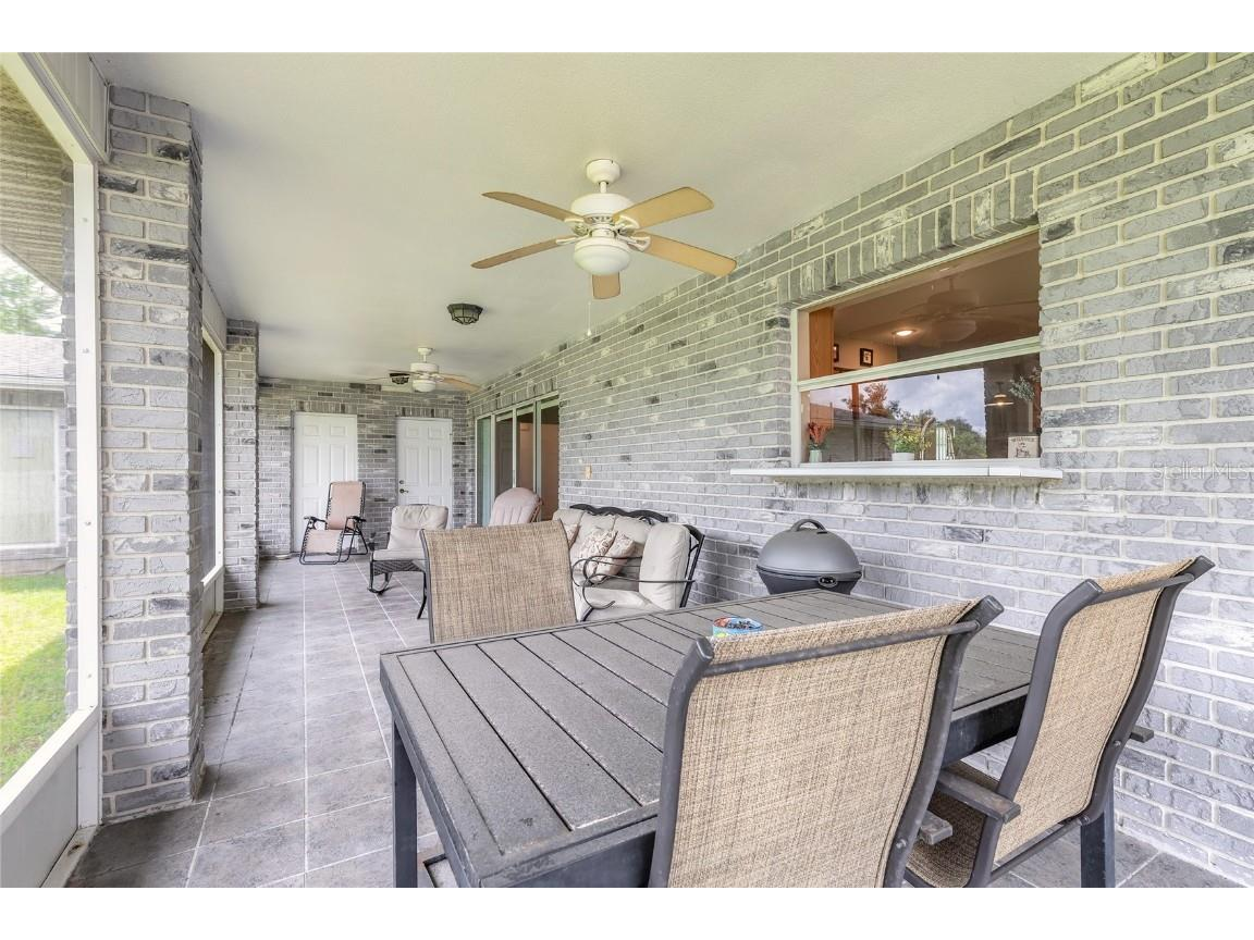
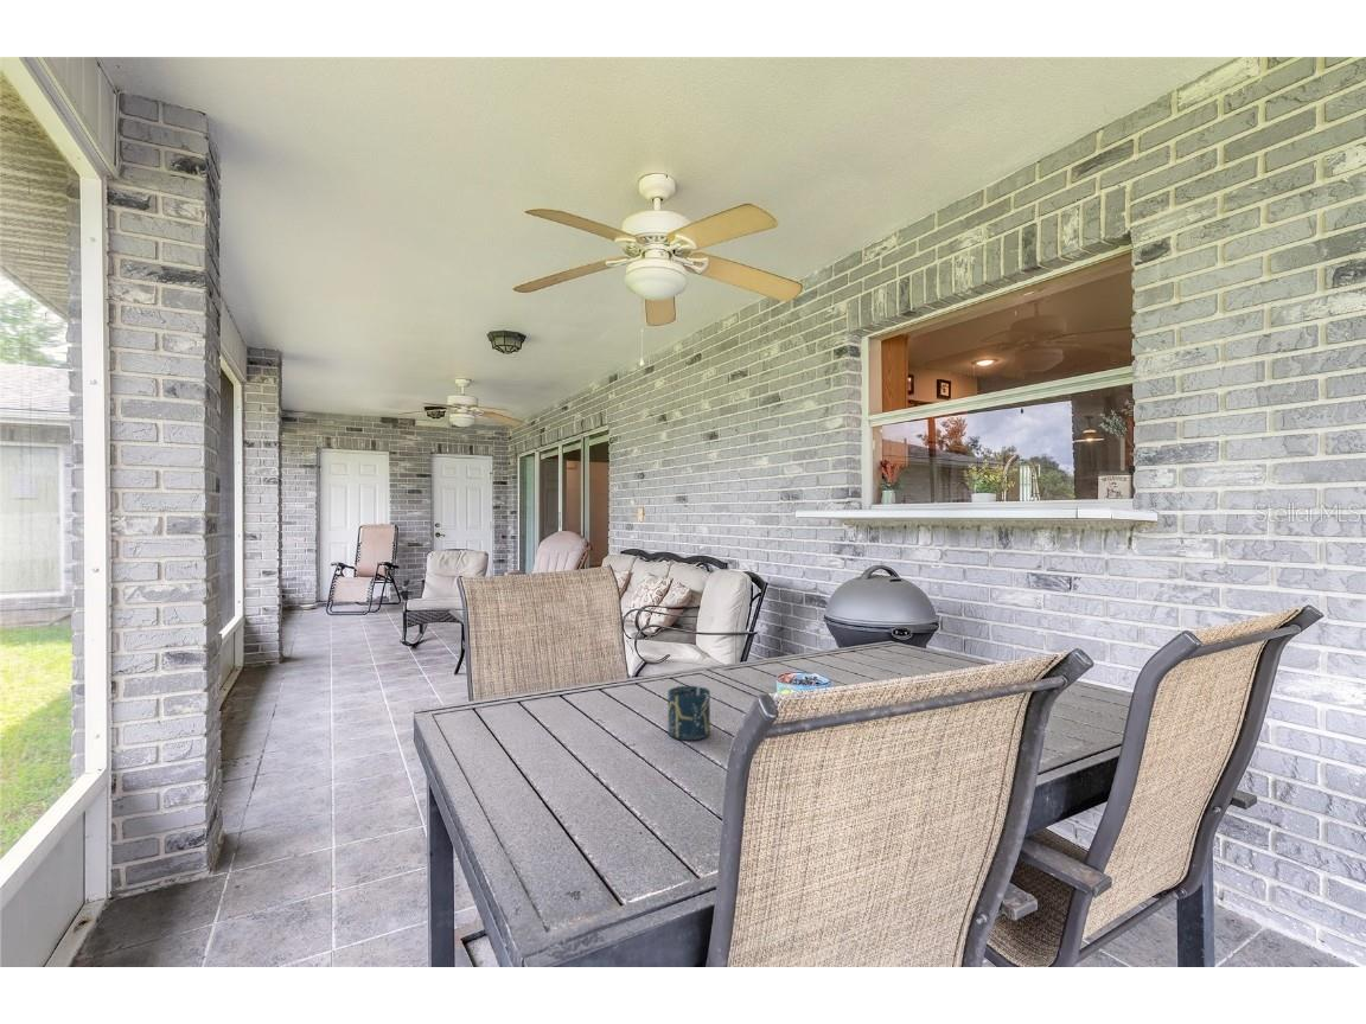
+ cup [668,685,711,742]
